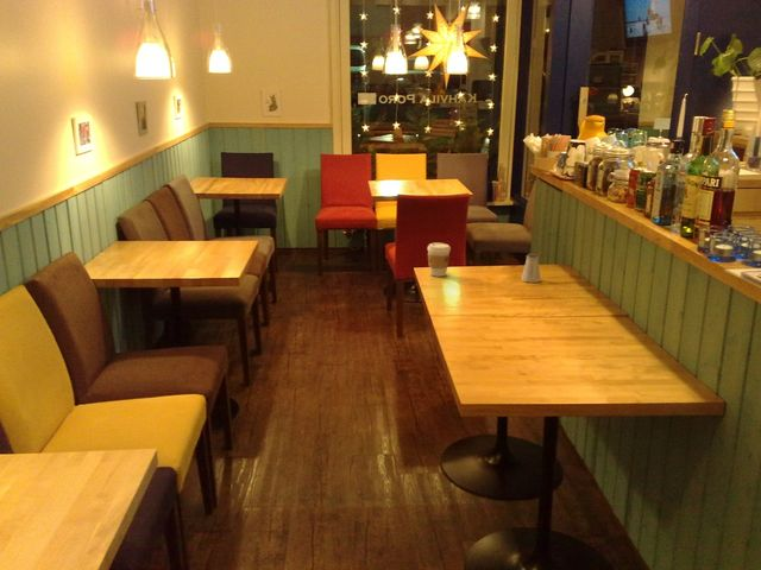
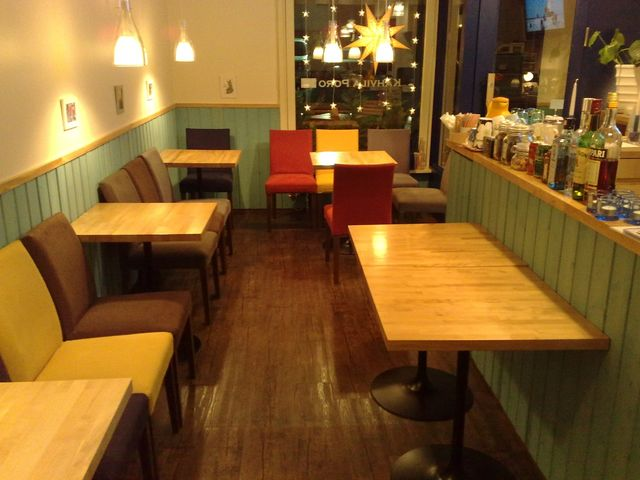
- coffee cup [427,242,452,278]
- saltshaker [521,253,542,284]
